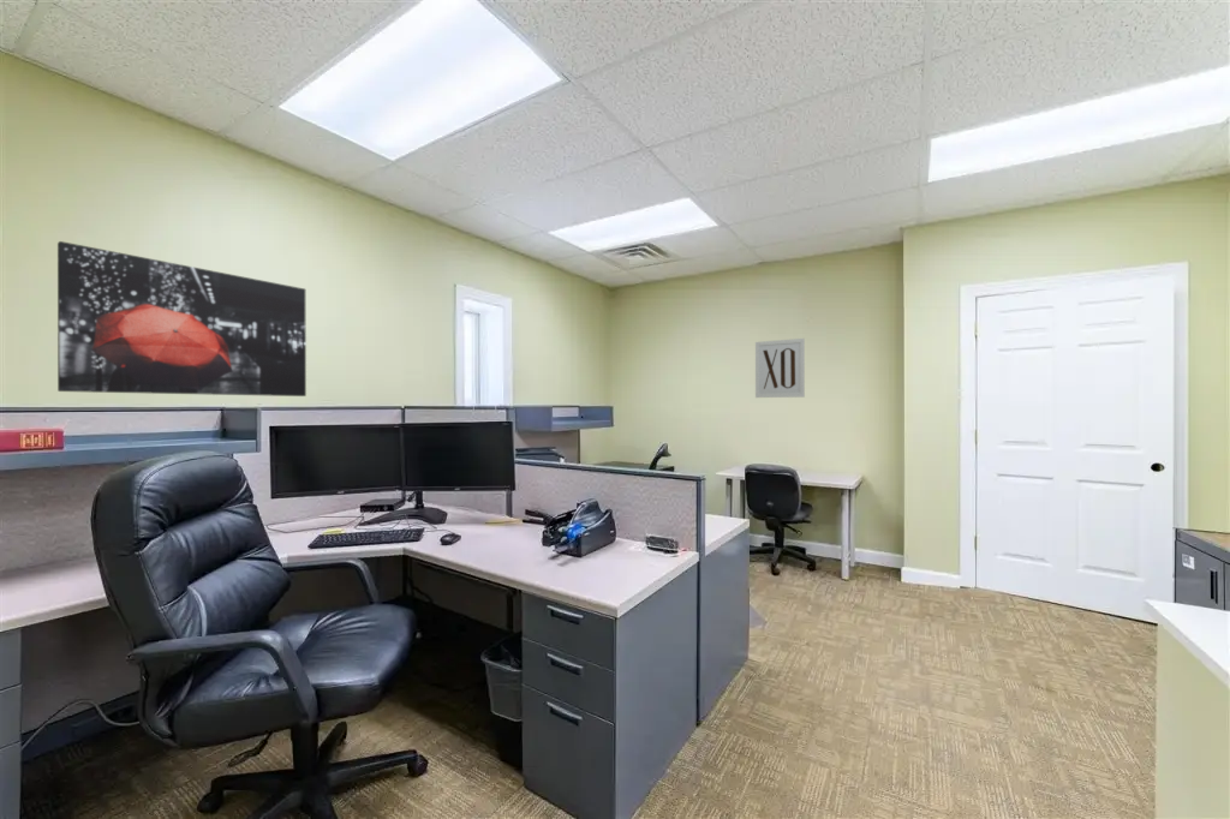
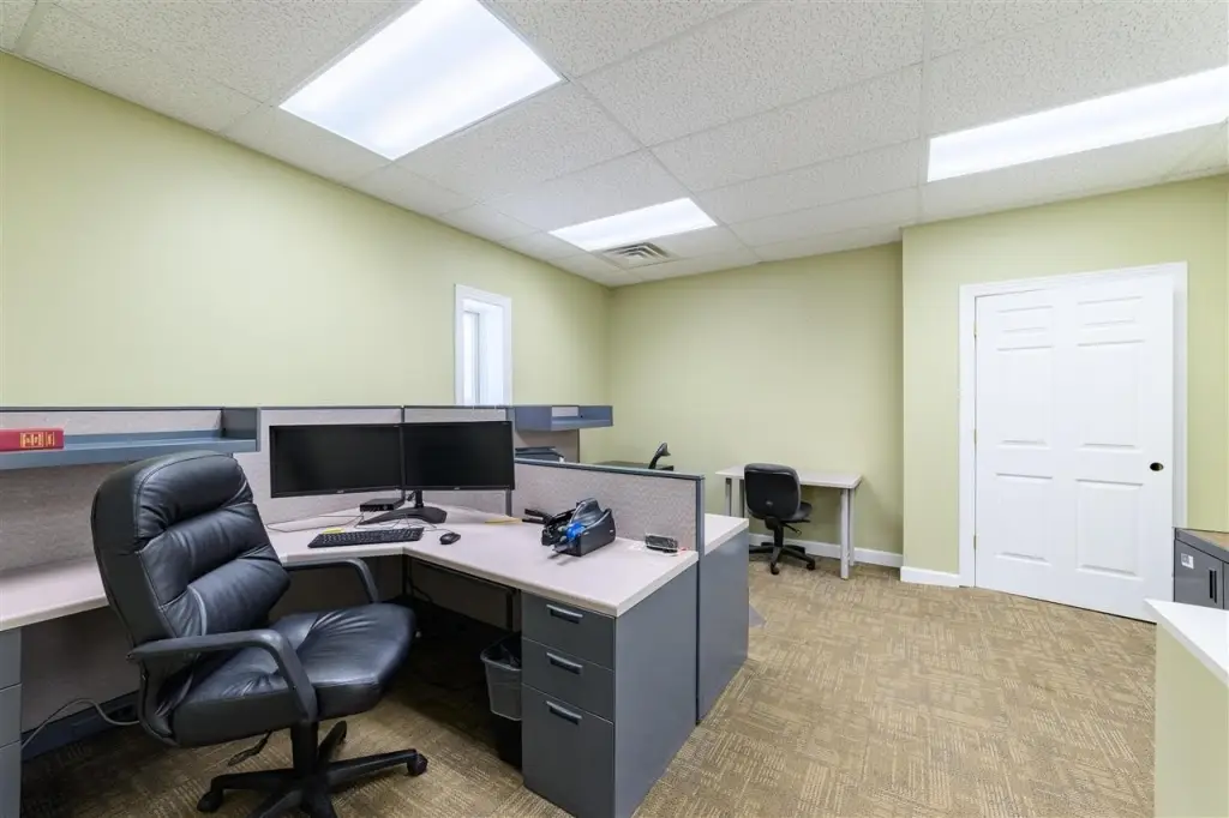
- wall art [56,240,308,397]
- wall art [754,337,806,399]
